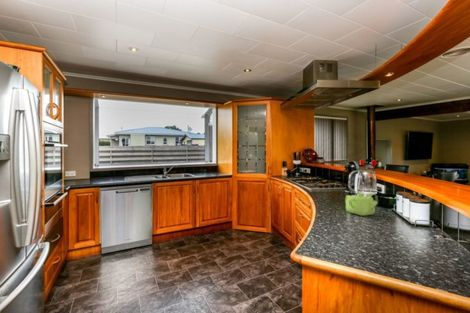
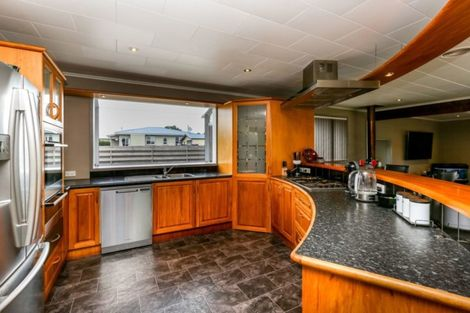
- teapot [344,193,379,216]
